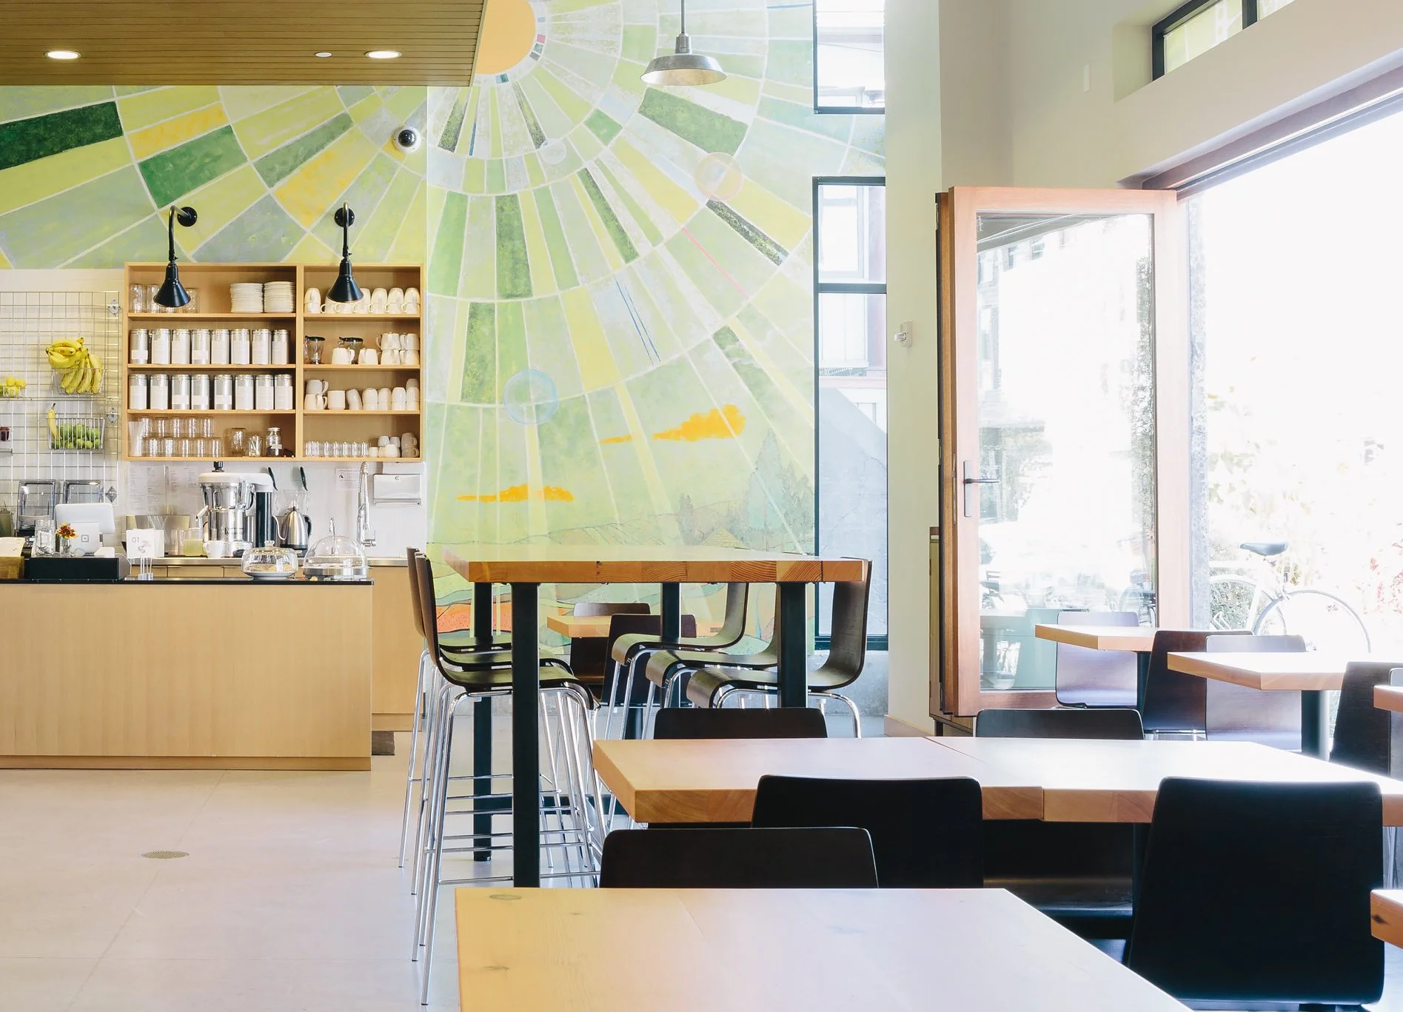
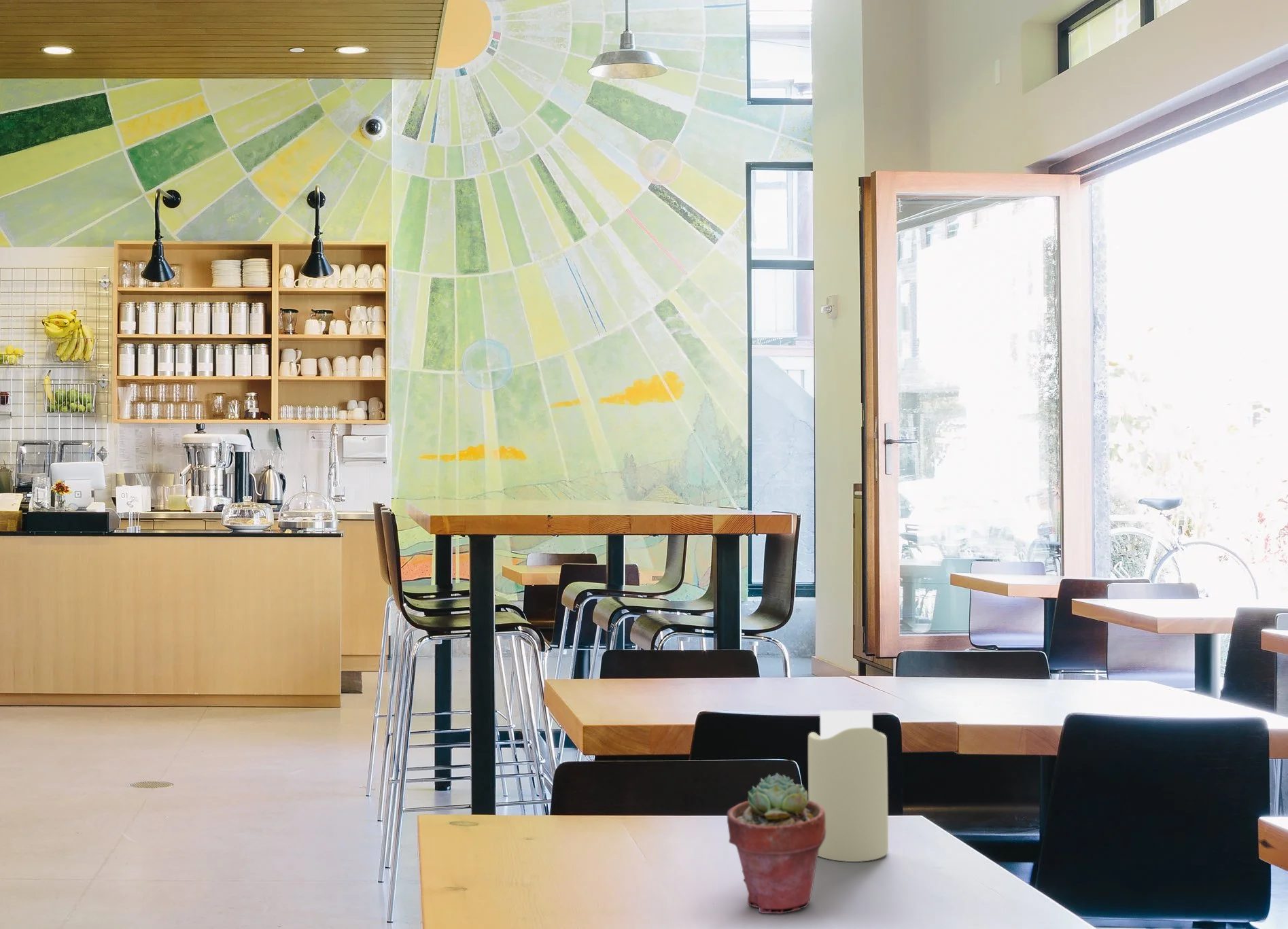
+ candle [807,709,889,862]
+ potted succulent [726,773,826,914]
